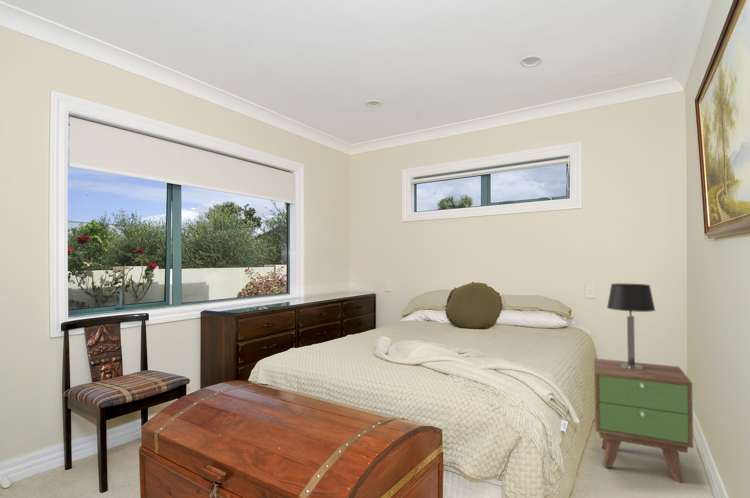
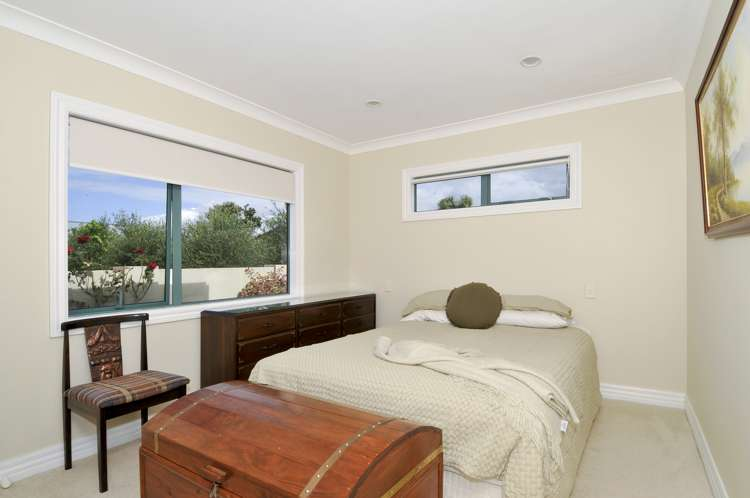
- nightstand [593,357,694,484]
- table lamp [606,283,656,369]
